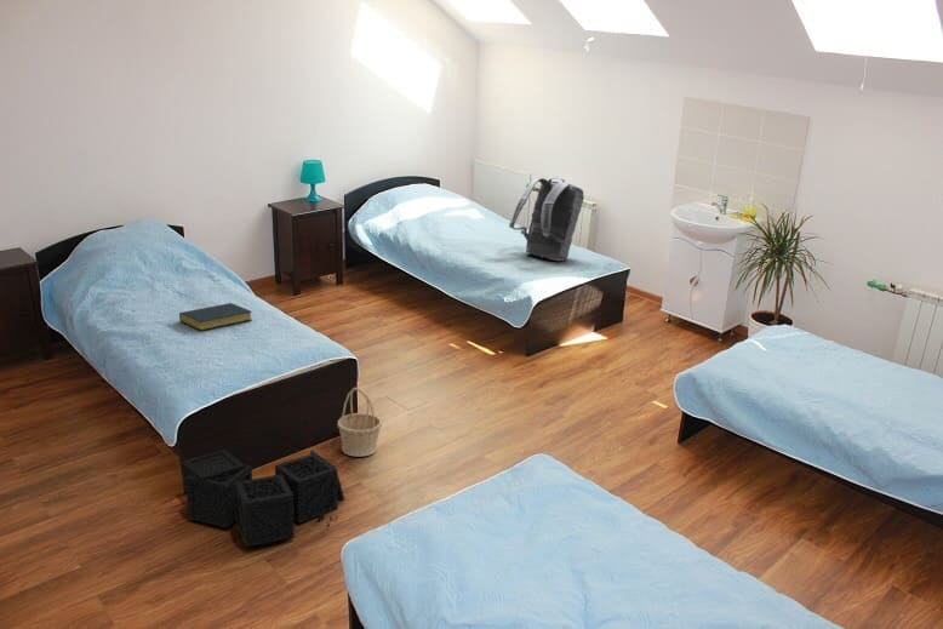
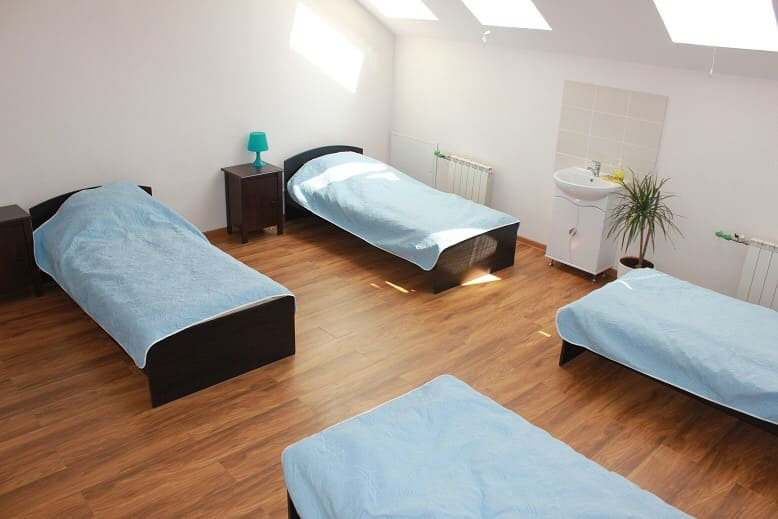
- backpack [508,176,585,262]
- storage bin [182,448,345,548]
- basket [337,387,383,458]
- hardback book [178,302,253,332]
